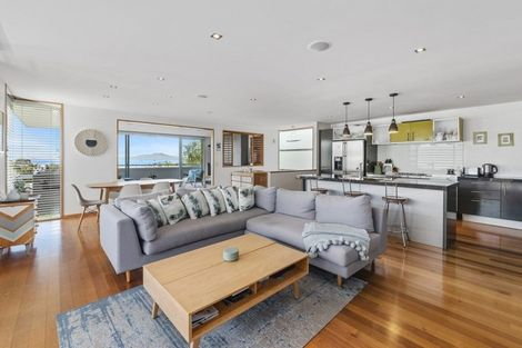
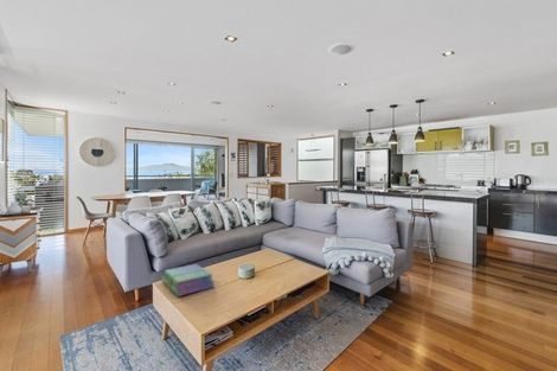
+ stack of books [161,263,216,298]
